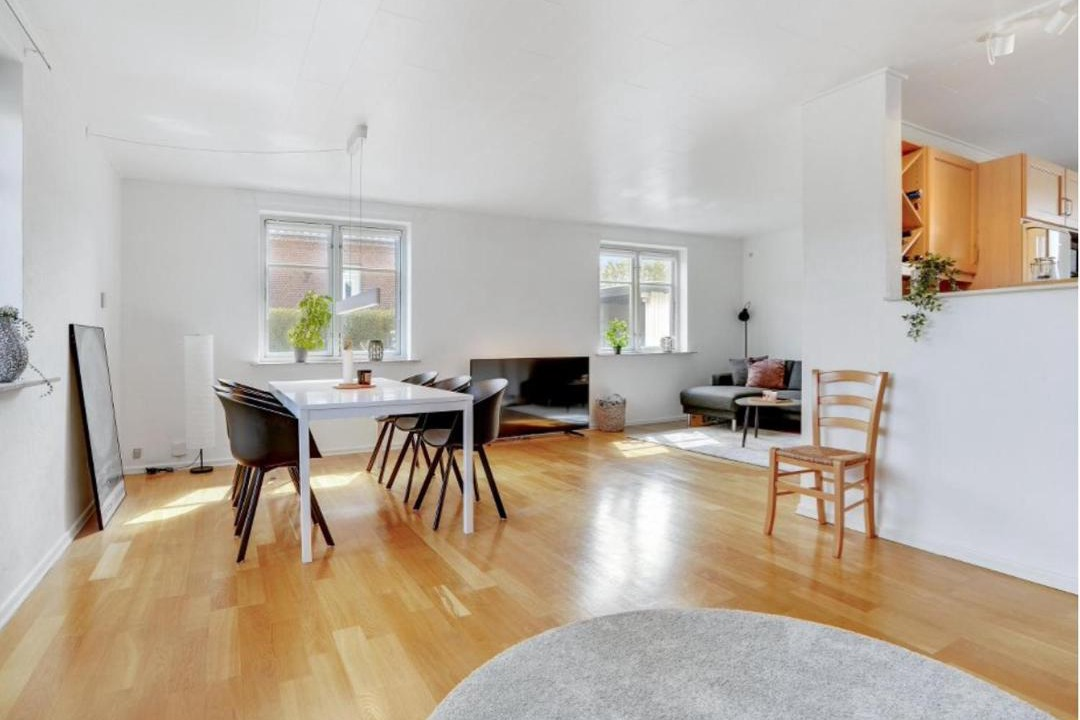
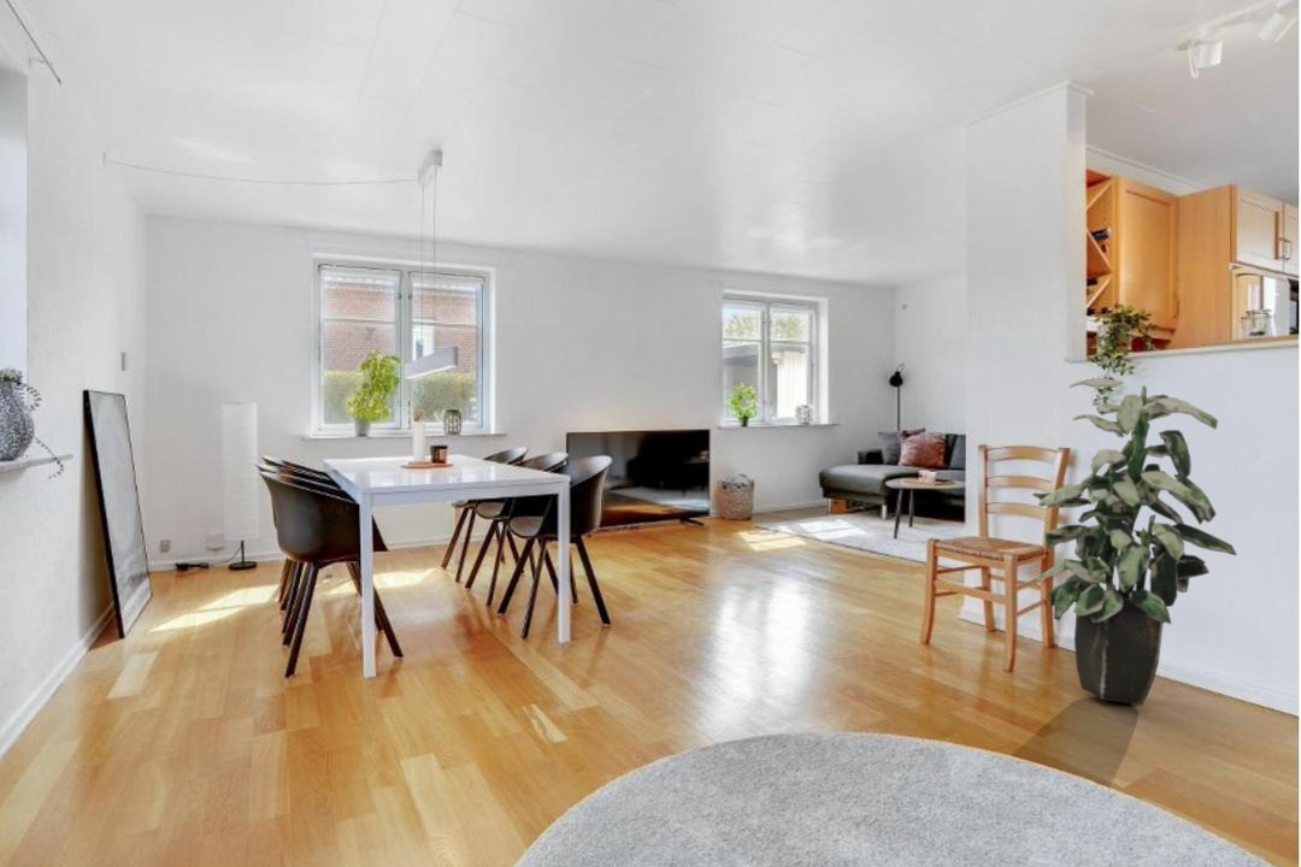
+ indoor plant [1031,377,1238,706]
